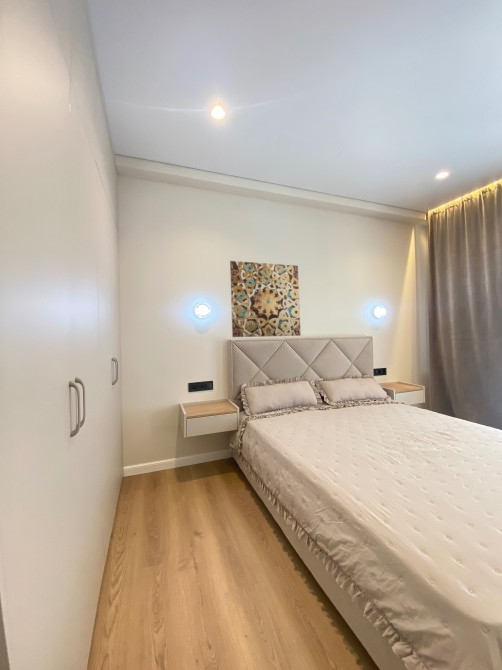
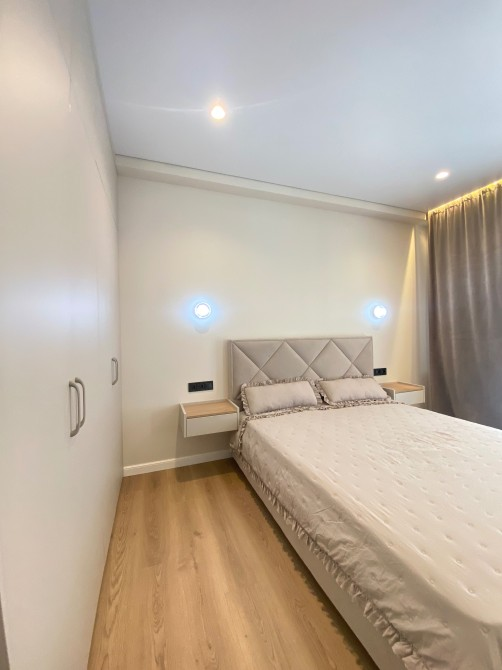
- wall art [229,260,302,338]
